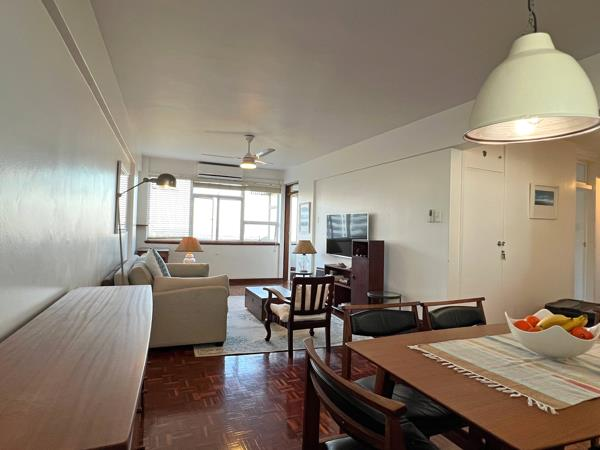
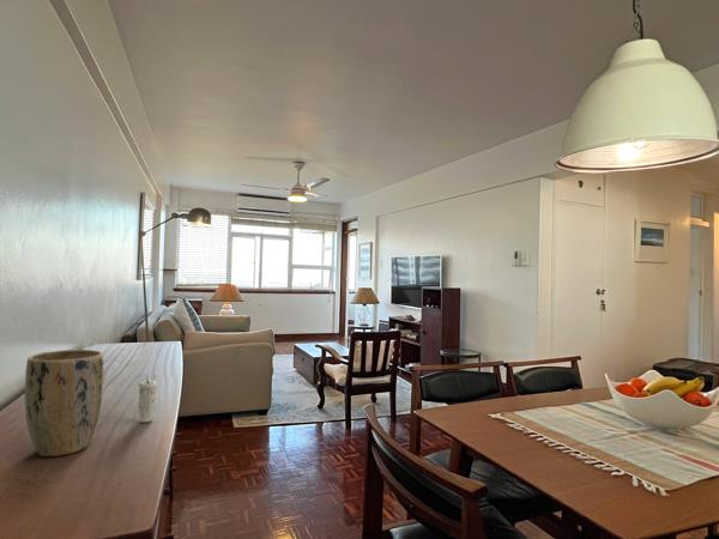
+ plant pot [24,349,104,458]
+ candle [137,376,158,424]
